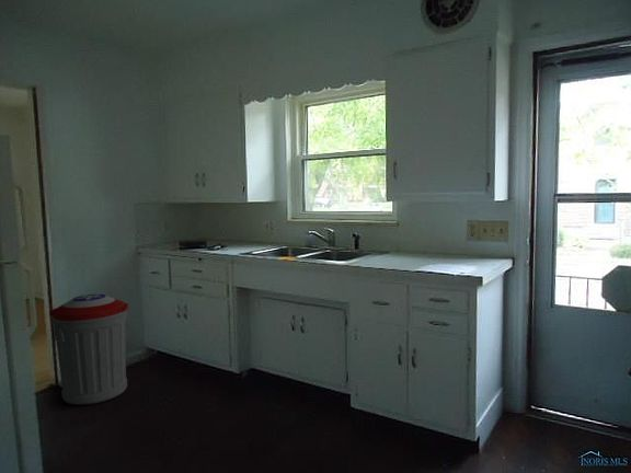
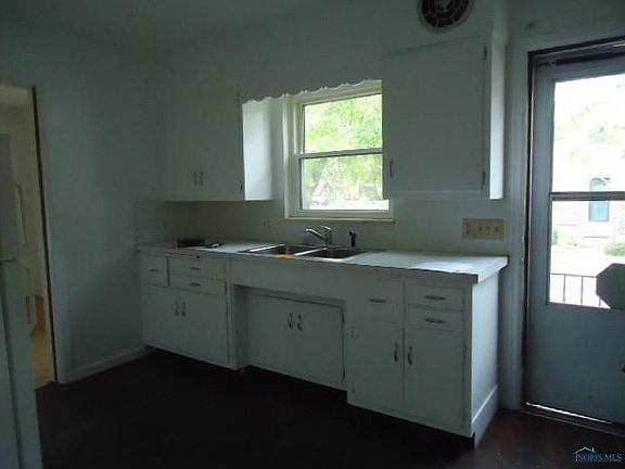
- trash can [48,293,129,406]
